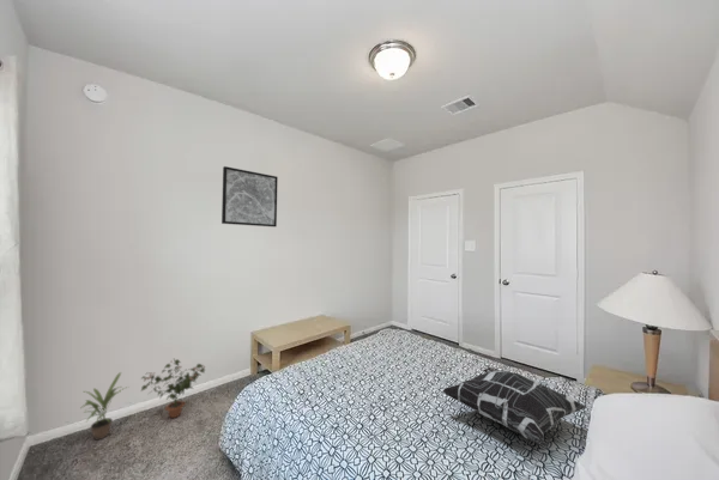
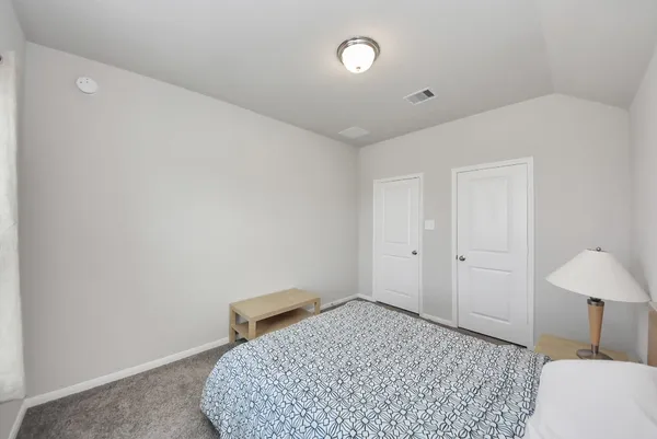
- decorative pillow [441,366,587,445]
- wall art [220,165,279,227]
- potted plant [80,371,129,440]
- potted plant [139,358,206,419]
